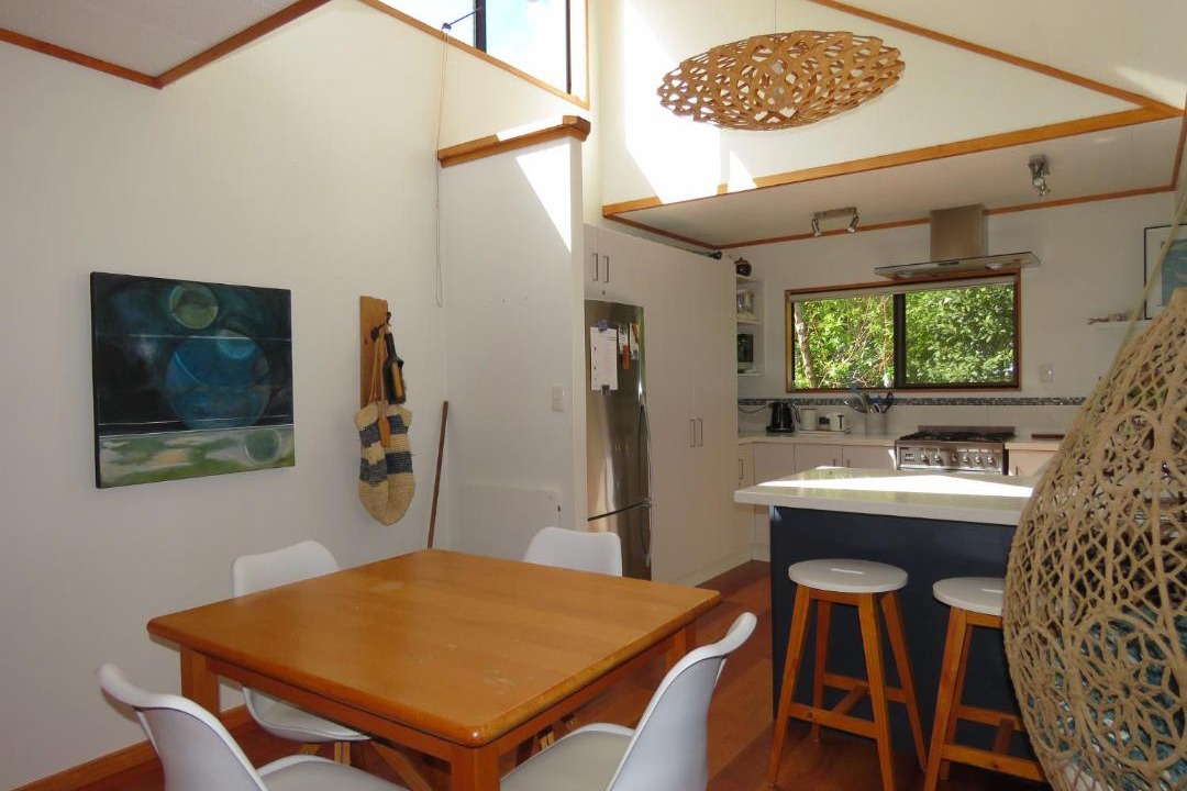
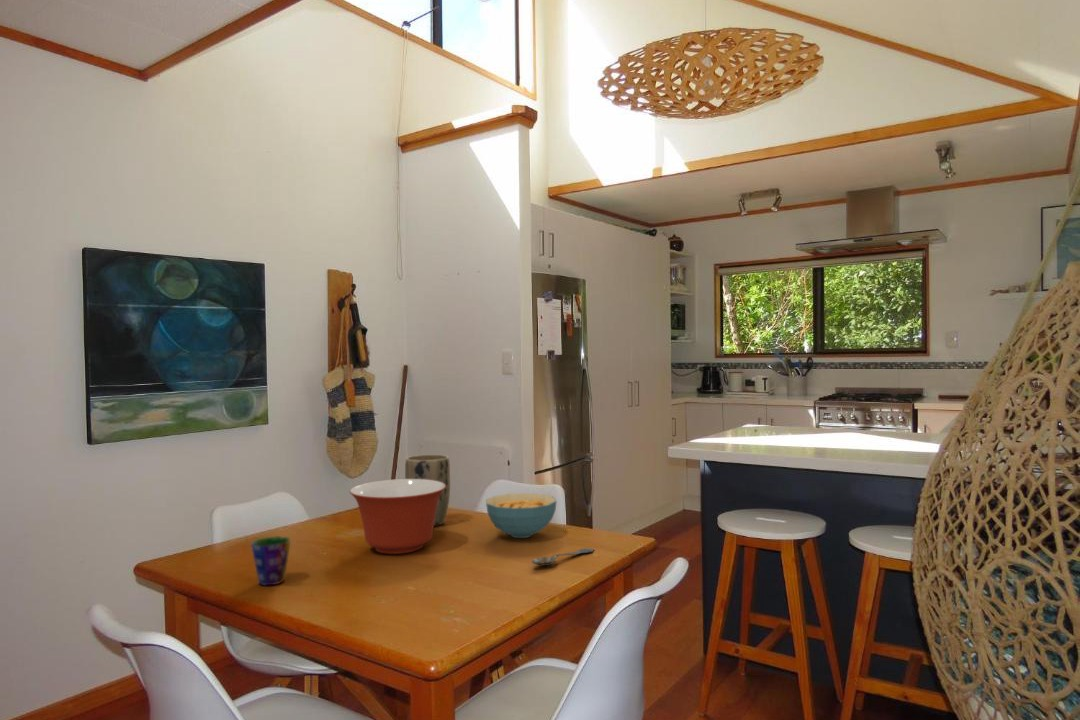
+ plant pot [404,454,451,527]
+ spoon [531,547,595,567]
+ cereal bowl [485,492,558,539]
+ cup [250,535,292,586]
+ mixing bowl [349,478,446,555]
